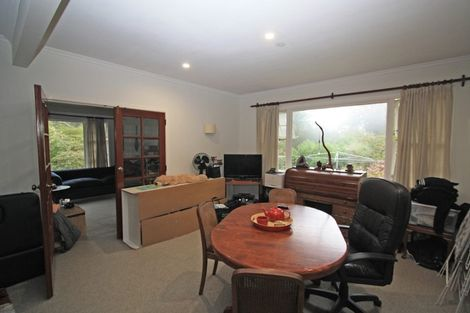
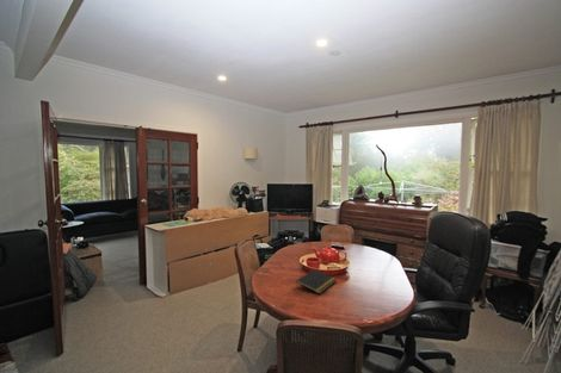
+ notepad [295,268,338,294]
